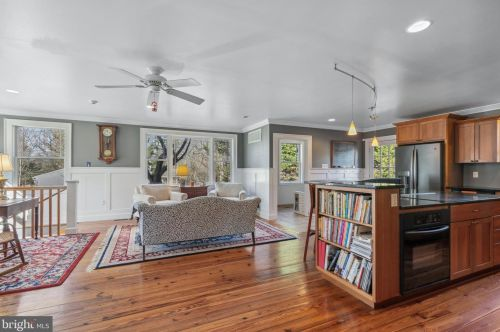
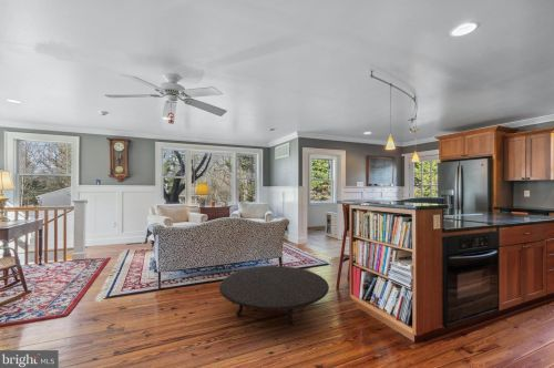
+ table [218,265,330,327]
